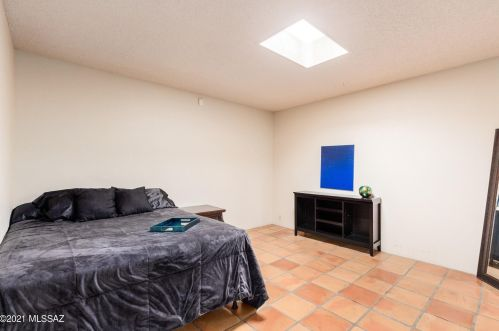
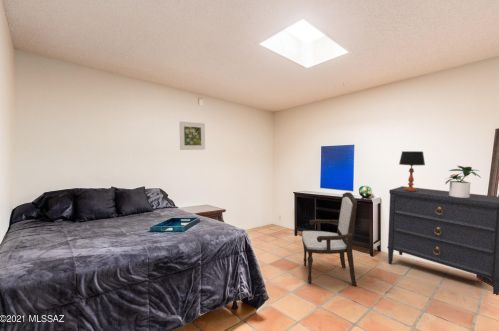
+ potted plant [444,165,482,198]
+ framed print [178,121,206,151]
+ dresser [386,185,499,296]
+ armchair [301,191,358,288]
+ table lamp [398,150,426,191]
